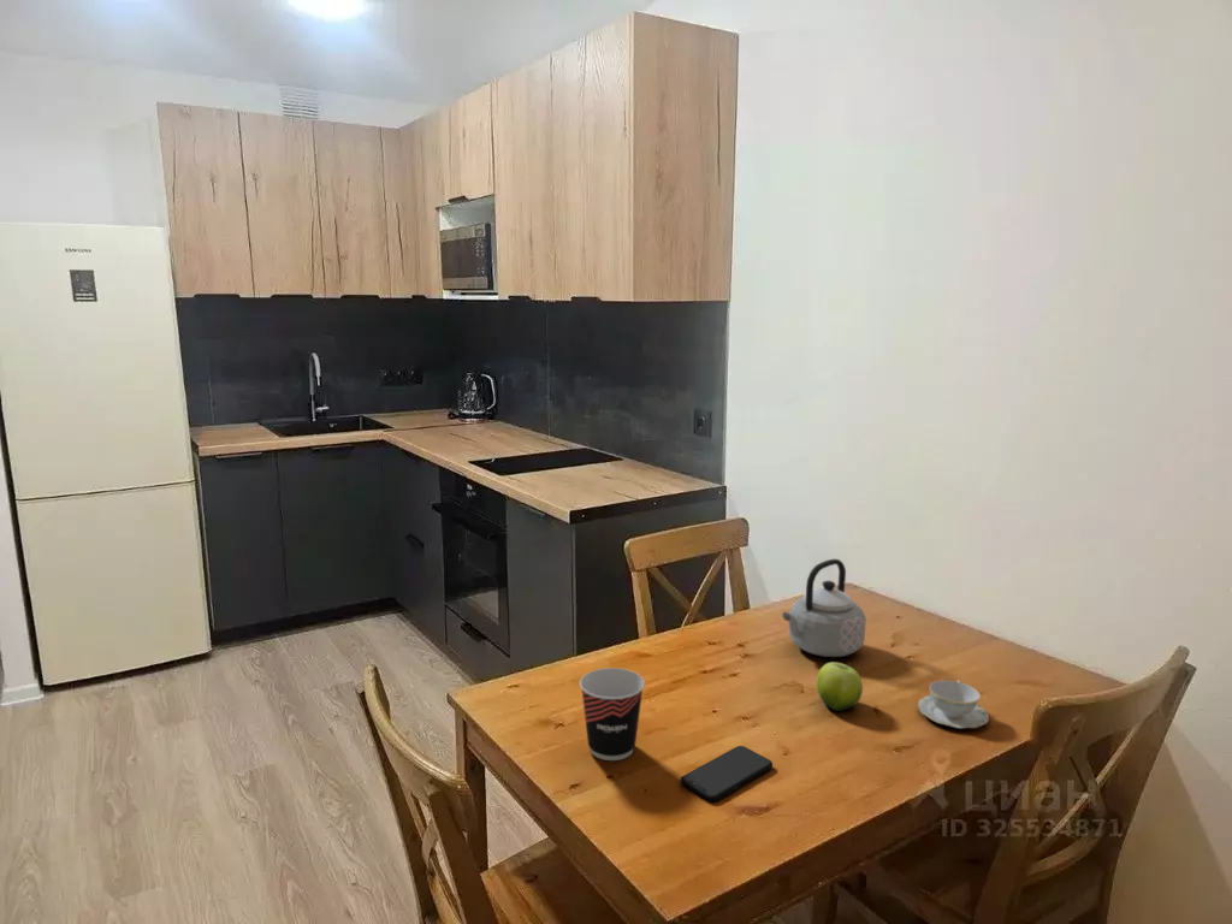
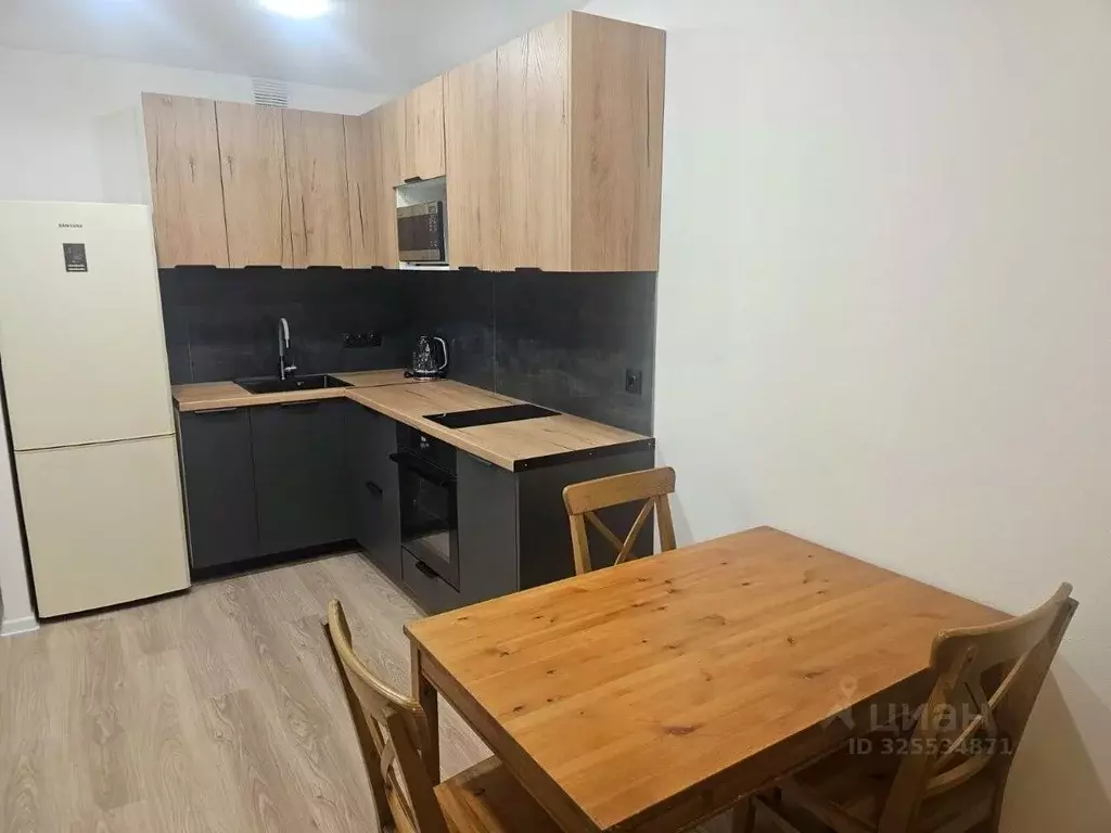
- cup [579,667,646,762]
- teapot [781,558,867,658]
- smartphone [680,745,774,802]
- fruit [816,661,864,712]
- chinaware [917,679,990,729]
